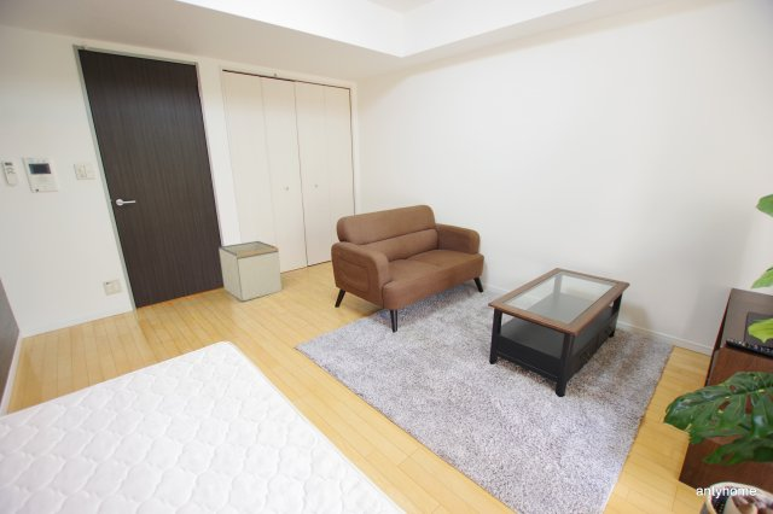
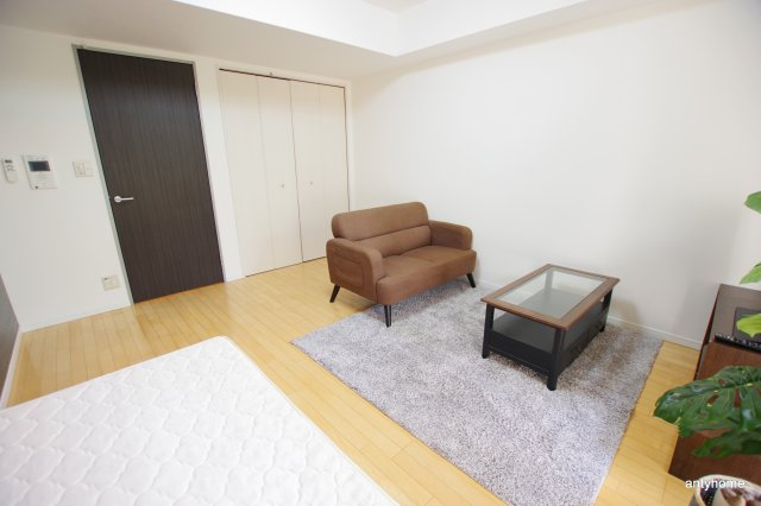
- storage bin [217,240,283,302]
